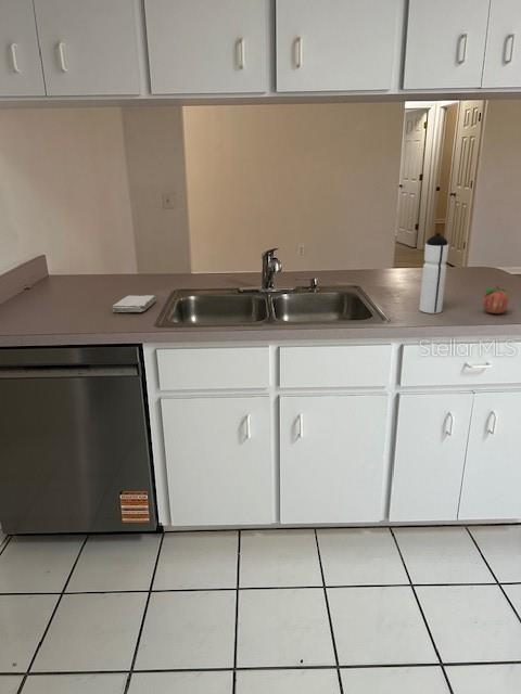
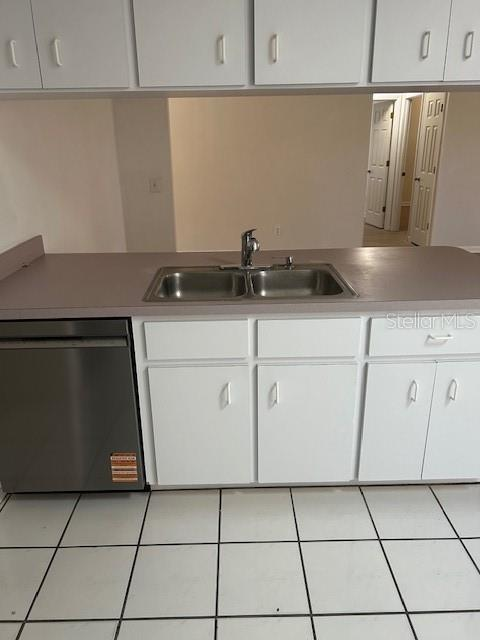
- water bottle [418,232,449,314]
- fruit [482,284,512,314]
- washcloth [112,294,157,313]
